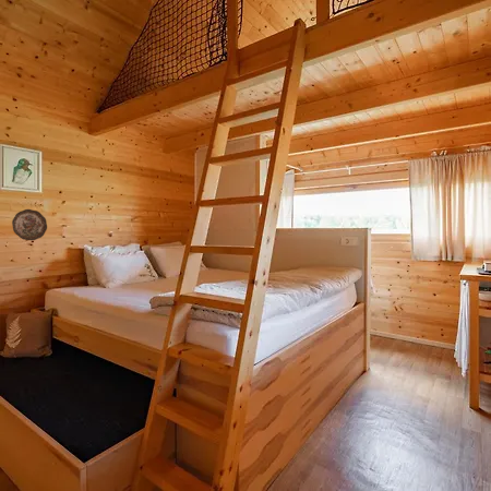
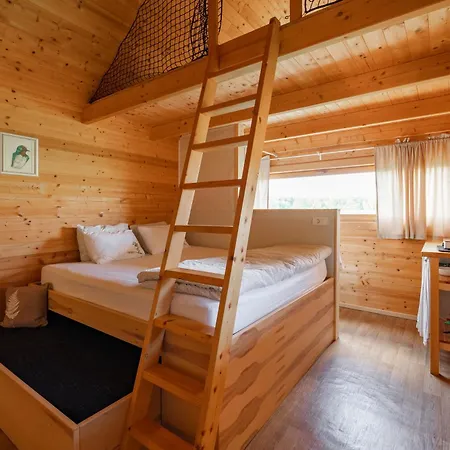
- decorative plate [11,208,48,241]
